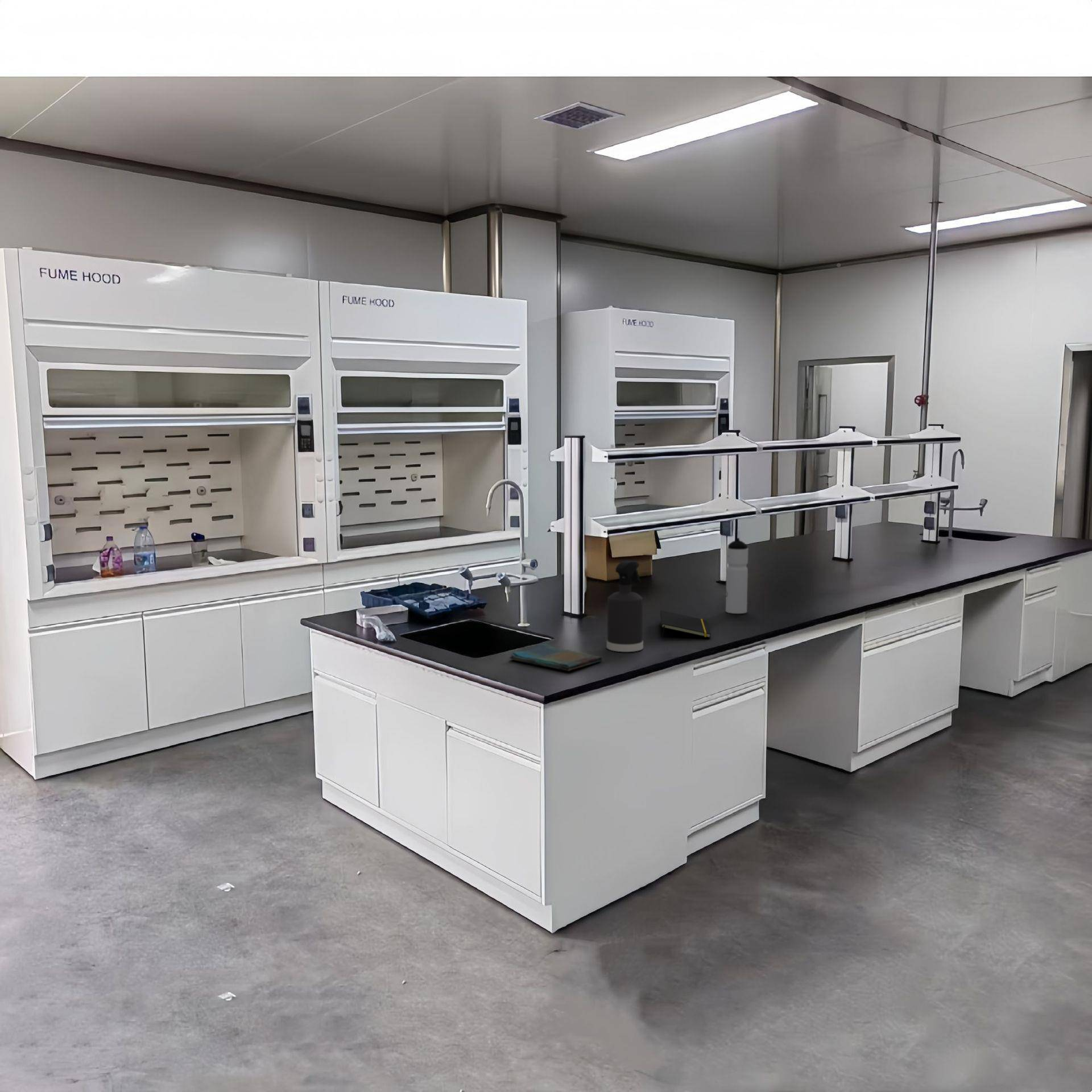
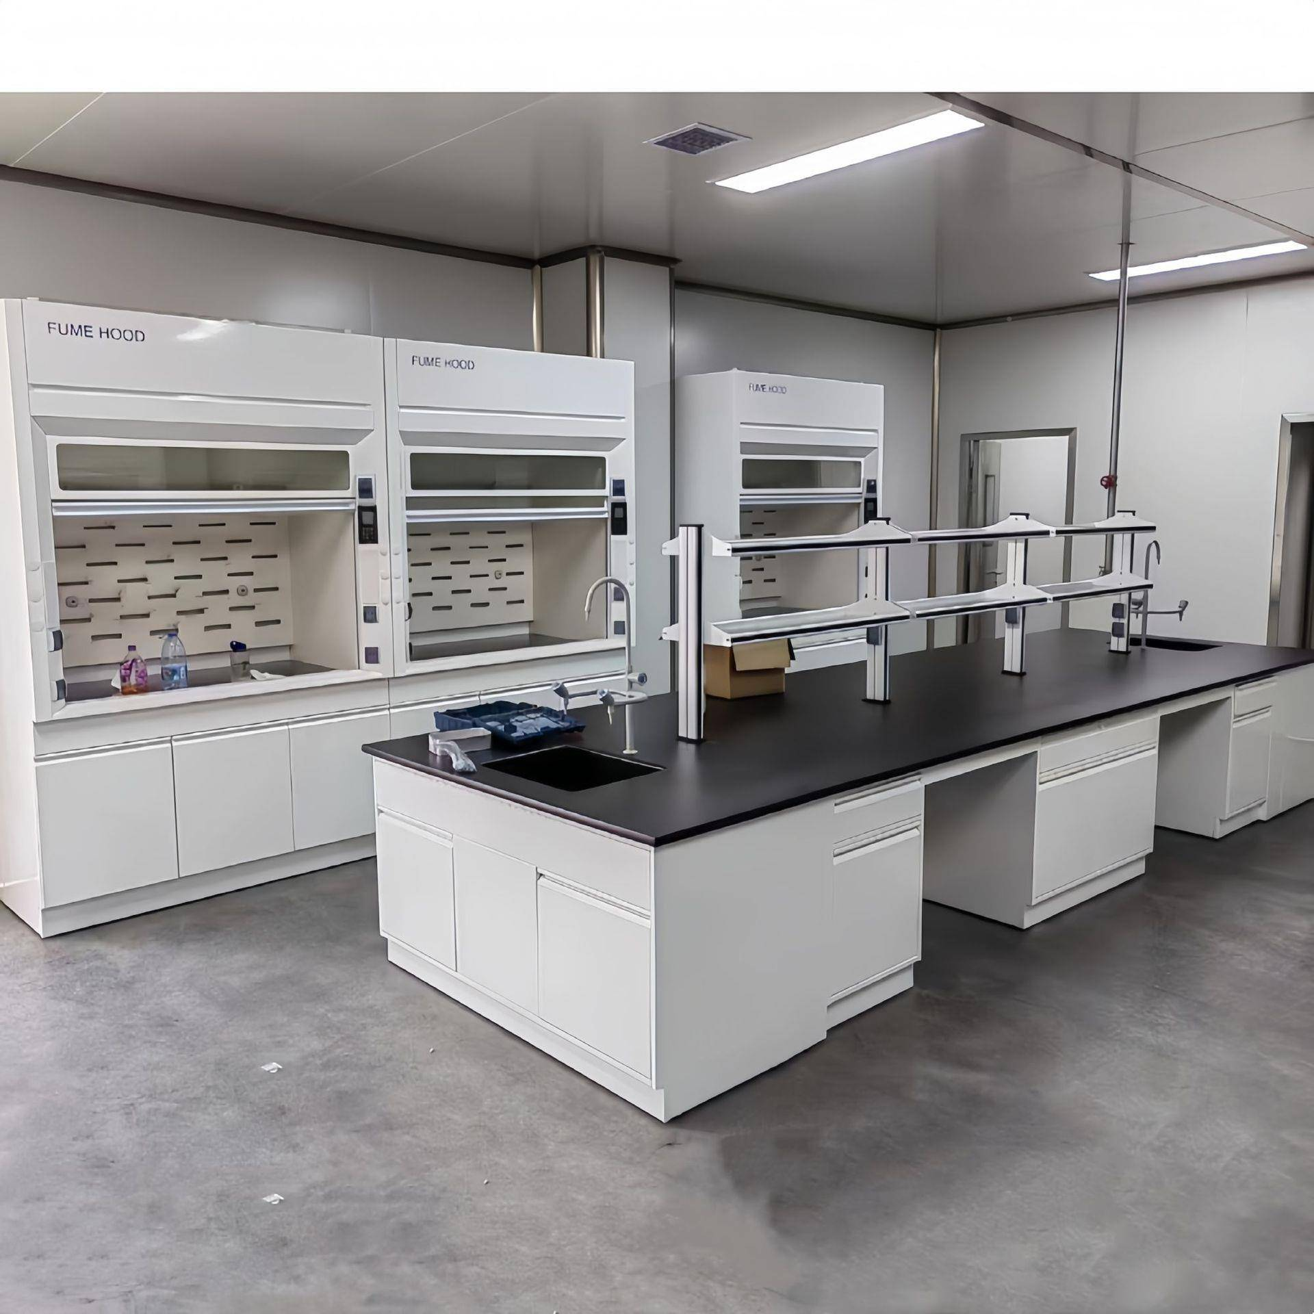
- dish towel [509,643,603,672]
- spray bottle [606,560,644,652]
- water bottle [725,537,749,614]
- notepad [660,610,712,638]
